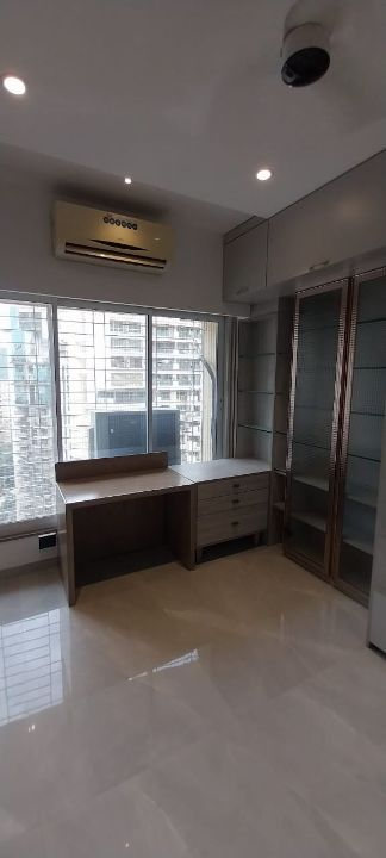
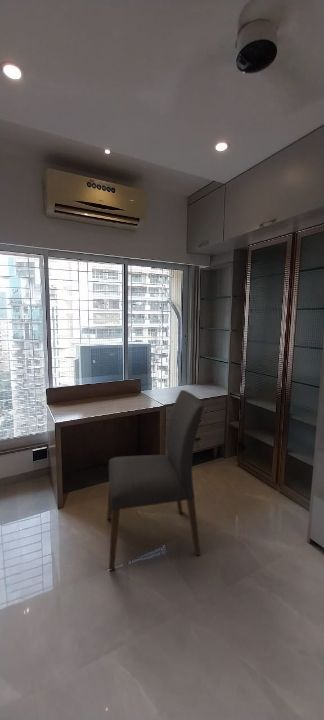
+ chair [106,389,205,572]
